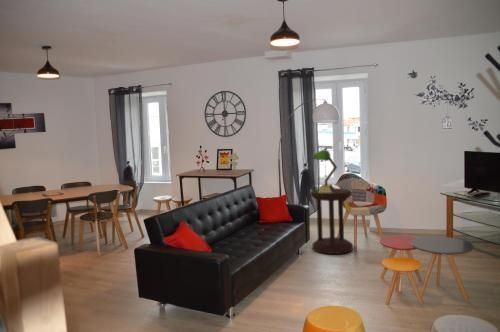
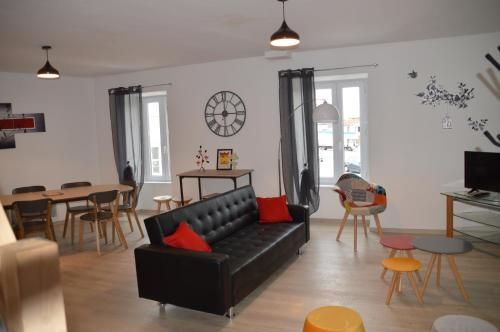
- side table [310,188,354,255]
- table lamp [311,148,338,193]
